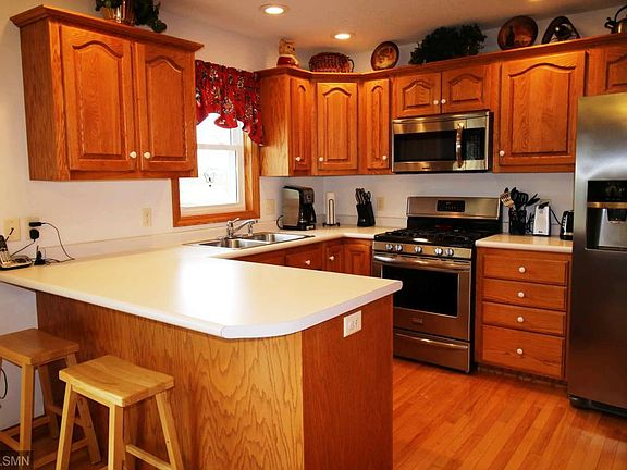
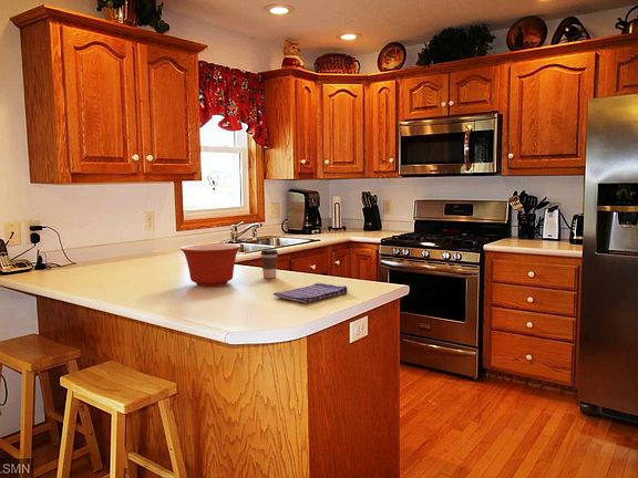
+ coffee cup [259,248,279,279]
+ dish towel [272,282,349,304]
+ mixing bowl [179,242,243,288]
